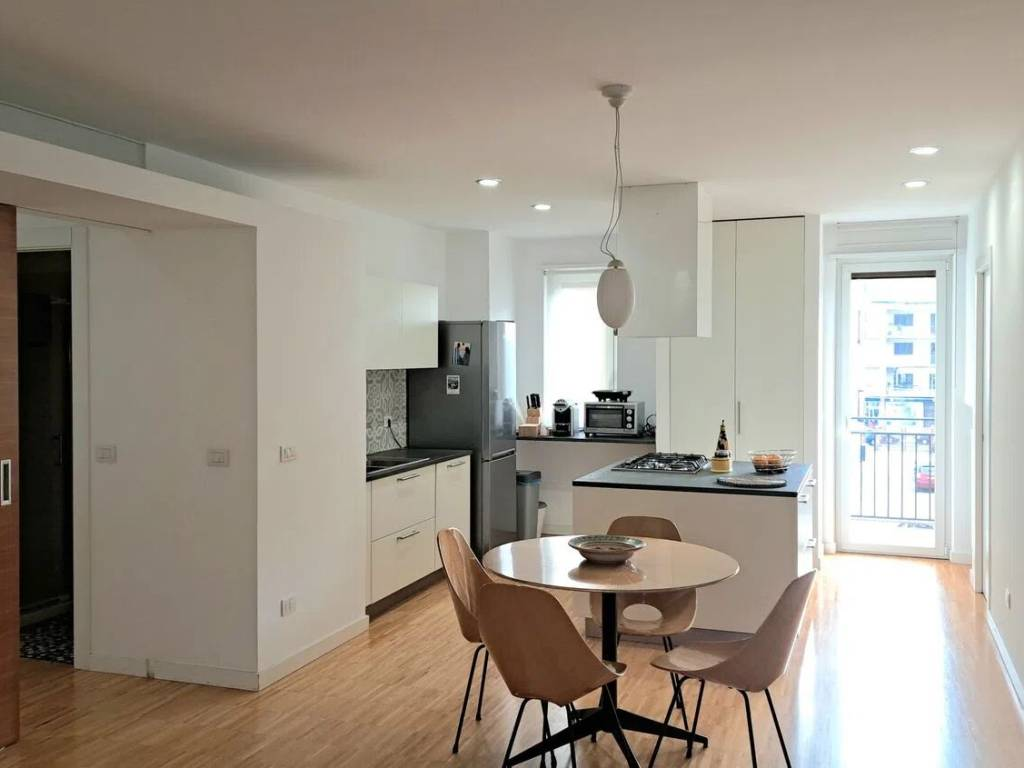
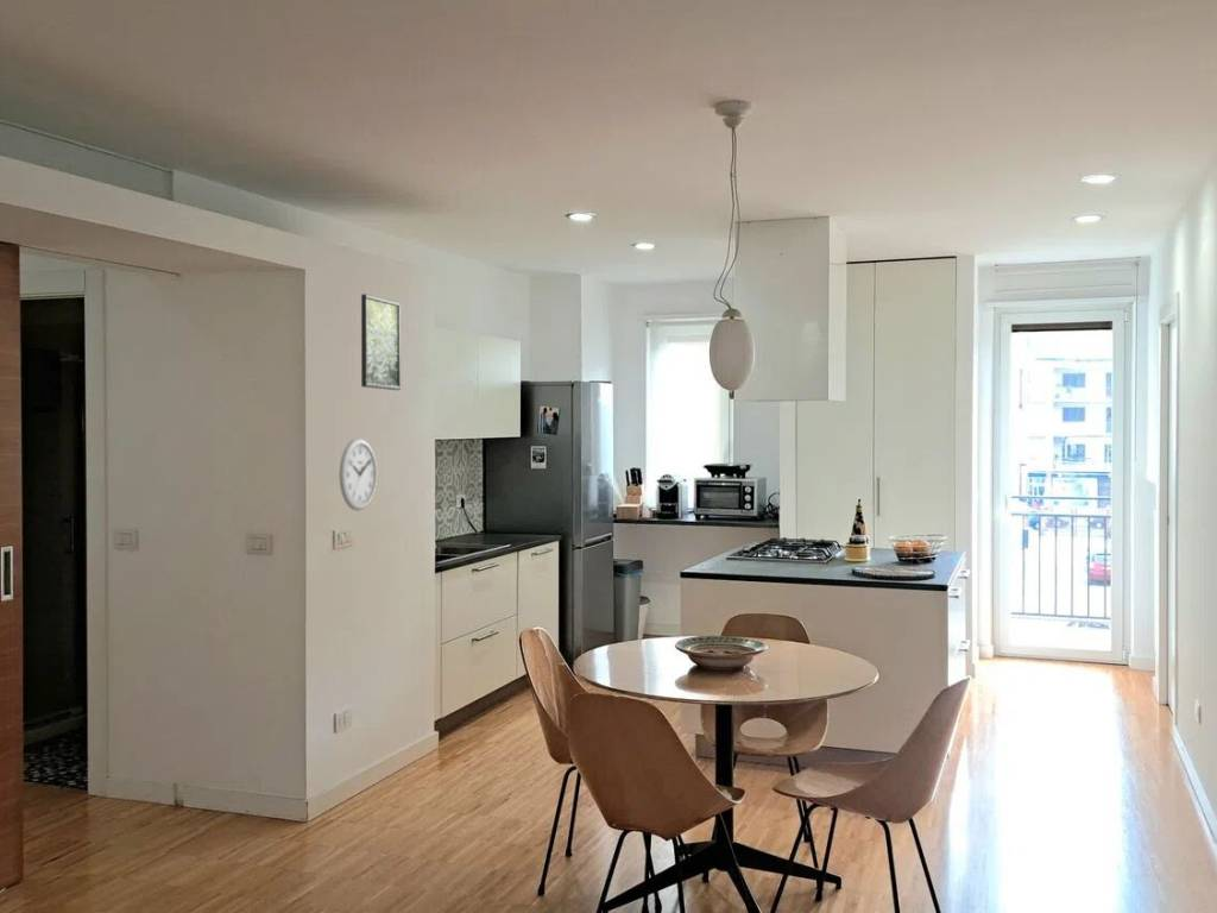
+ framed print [360,292,402,391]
+ wall clock [339,436,378,512]
